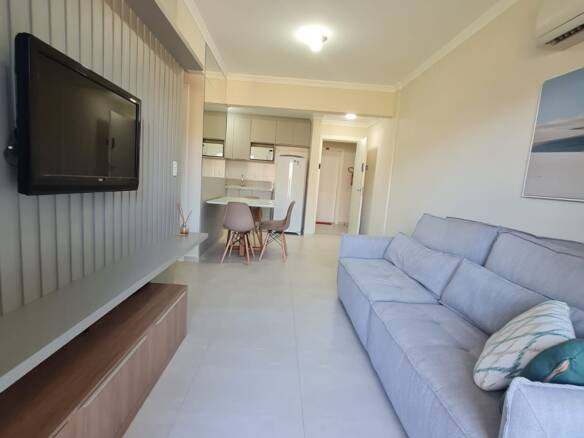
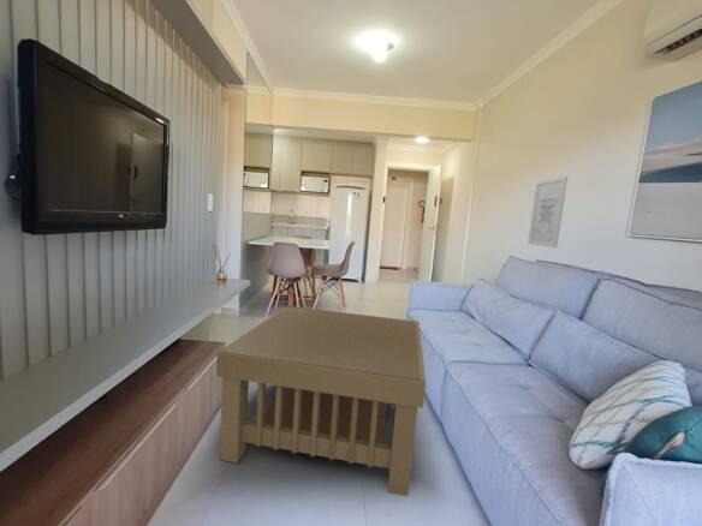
+ wall art [526,175,569,249]
+ coffee table [215,305,427,497]
